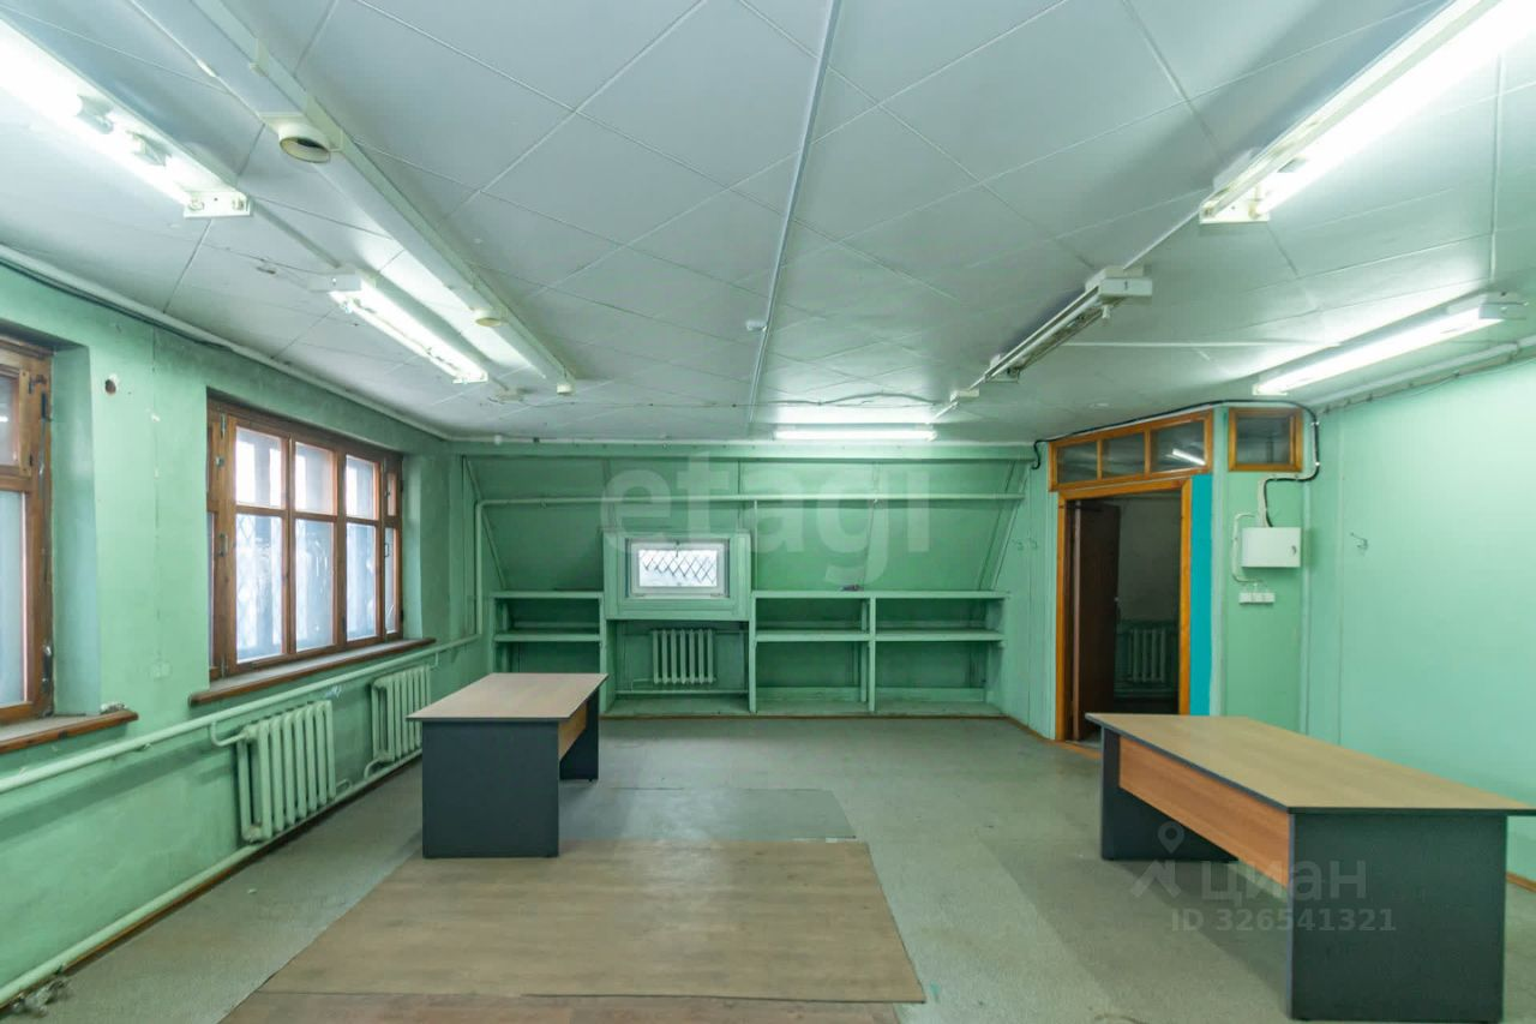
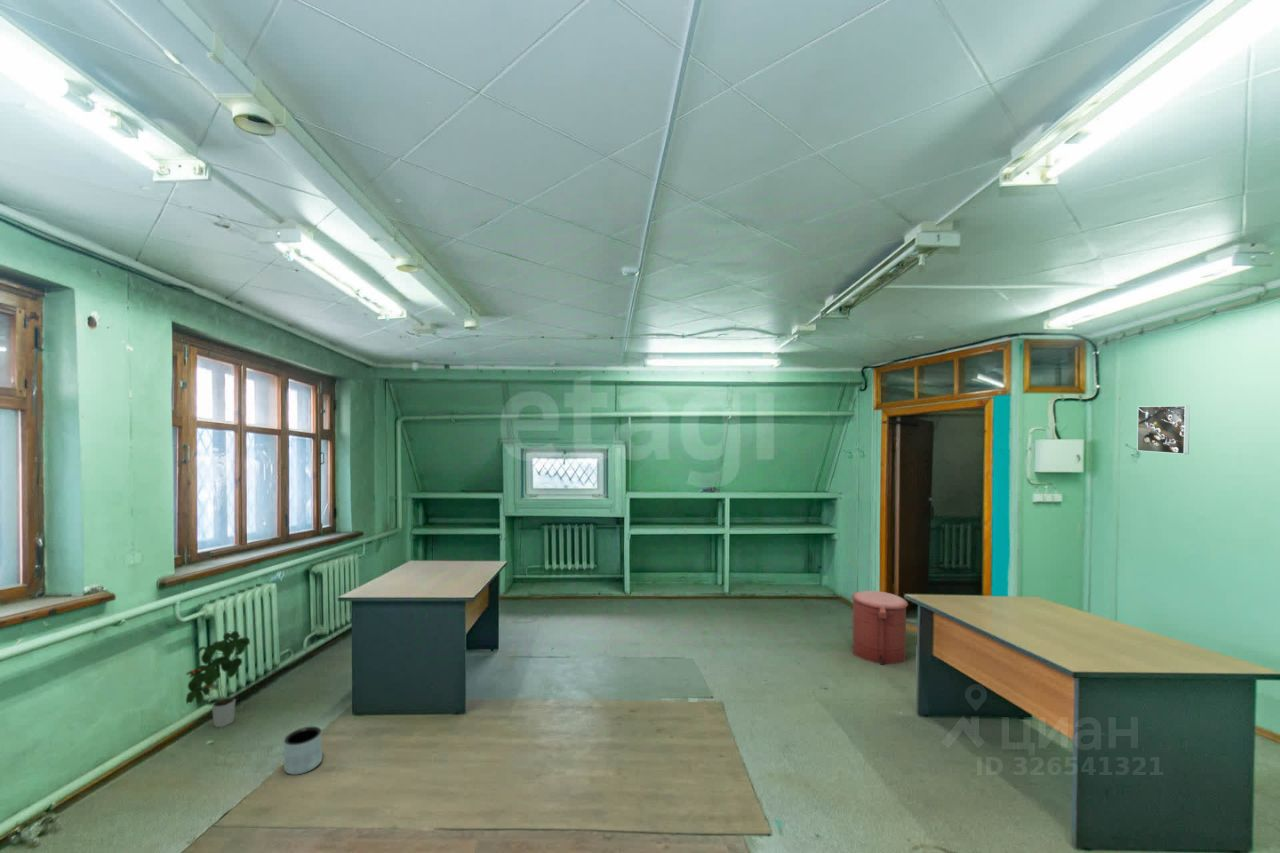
+ trash can [850,590,909,666]
+ planter [283,726,323,776]
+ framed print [1136,405,1191,455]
+ potted plant [185,630,251,728]
